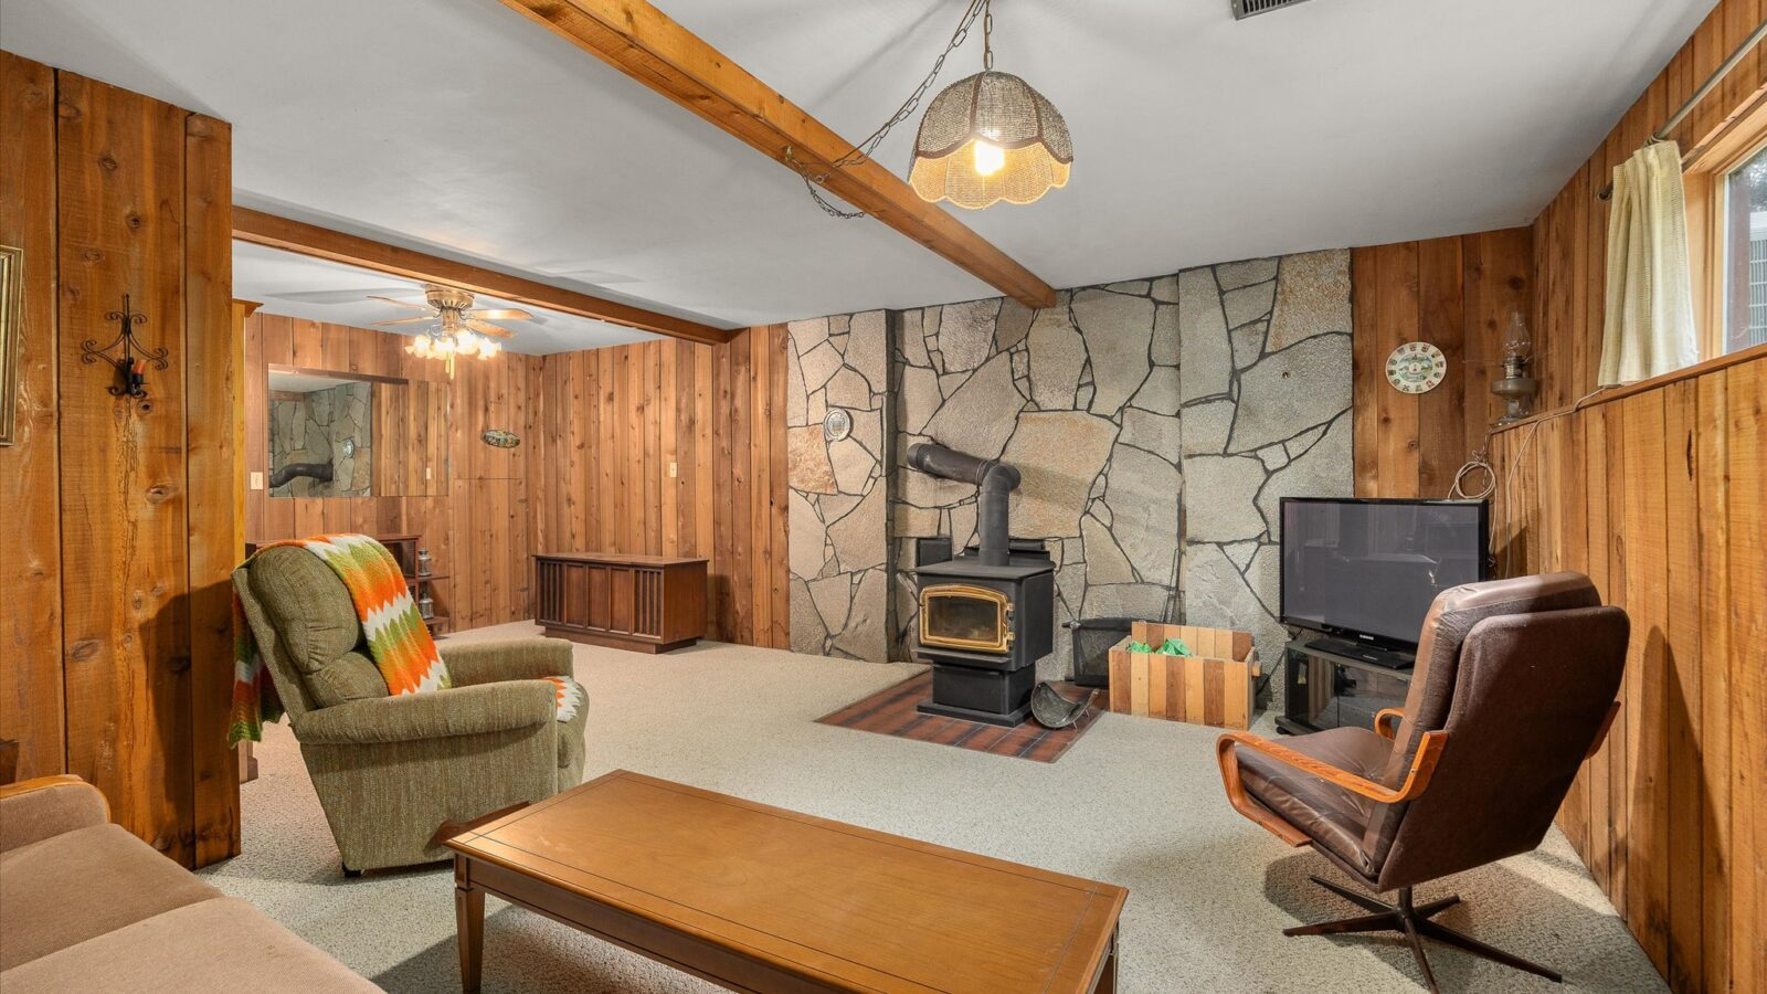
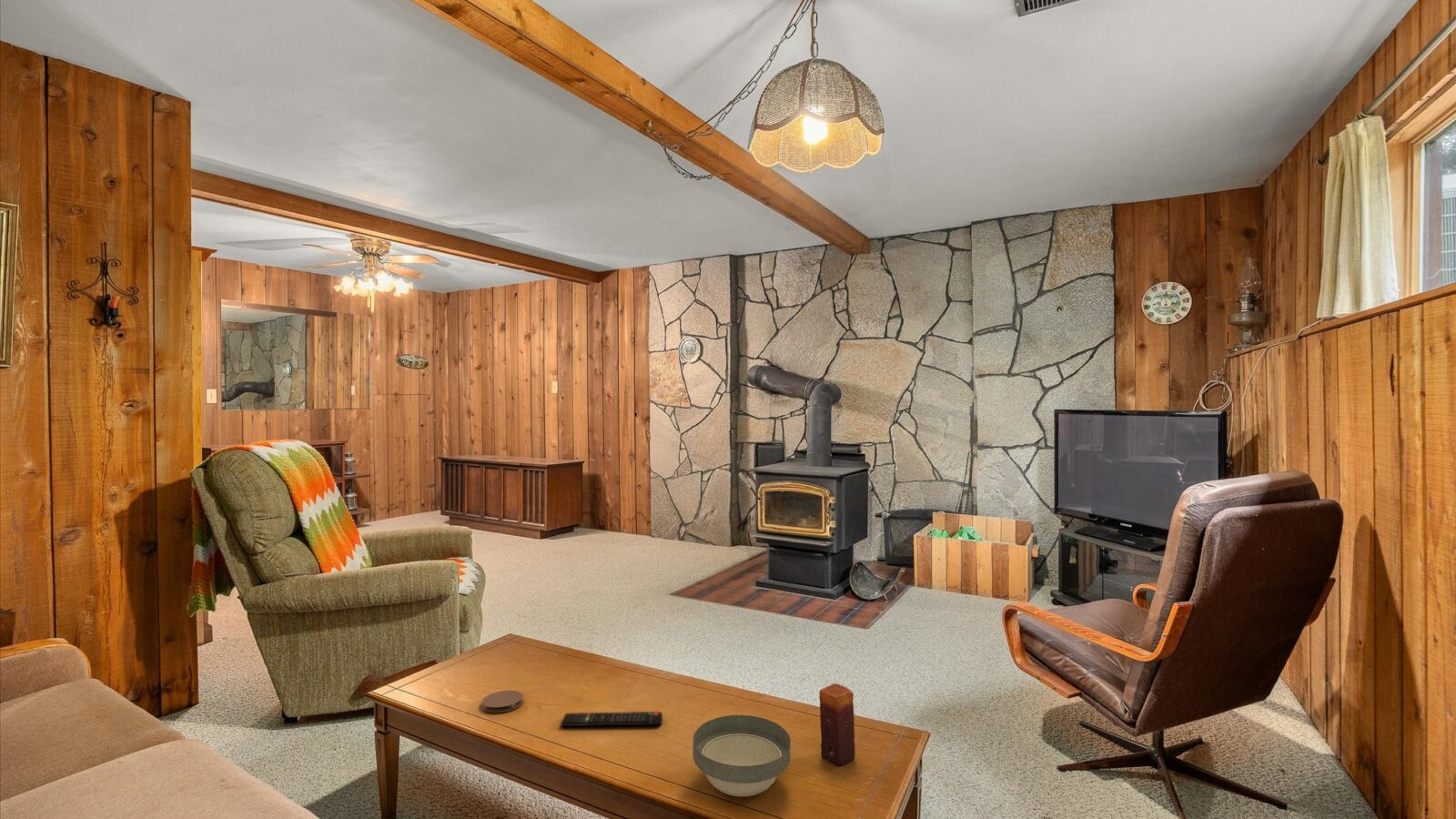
+ bowl [693,714,792,798]
+ remote control [560,711,663,727]
+ coaster [481,690,524,713]
+ candle [818,682,856,766]
